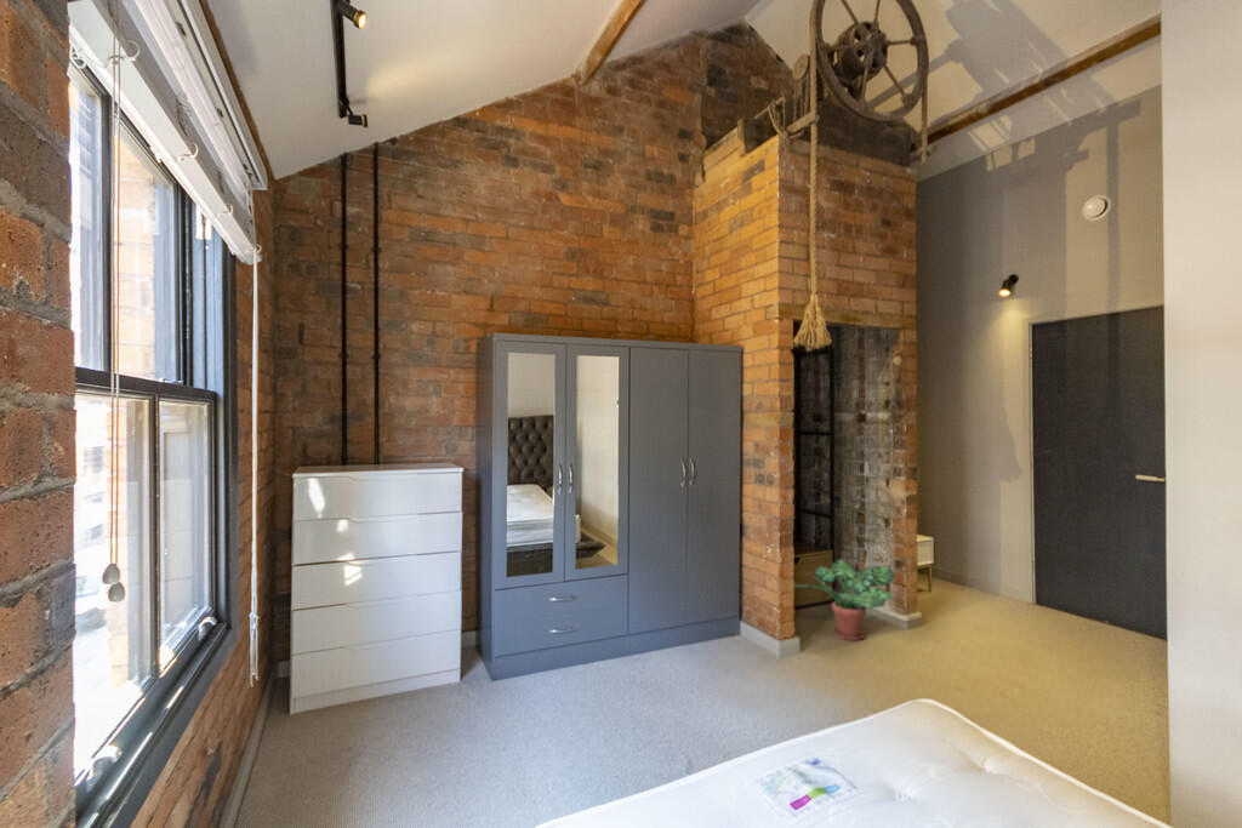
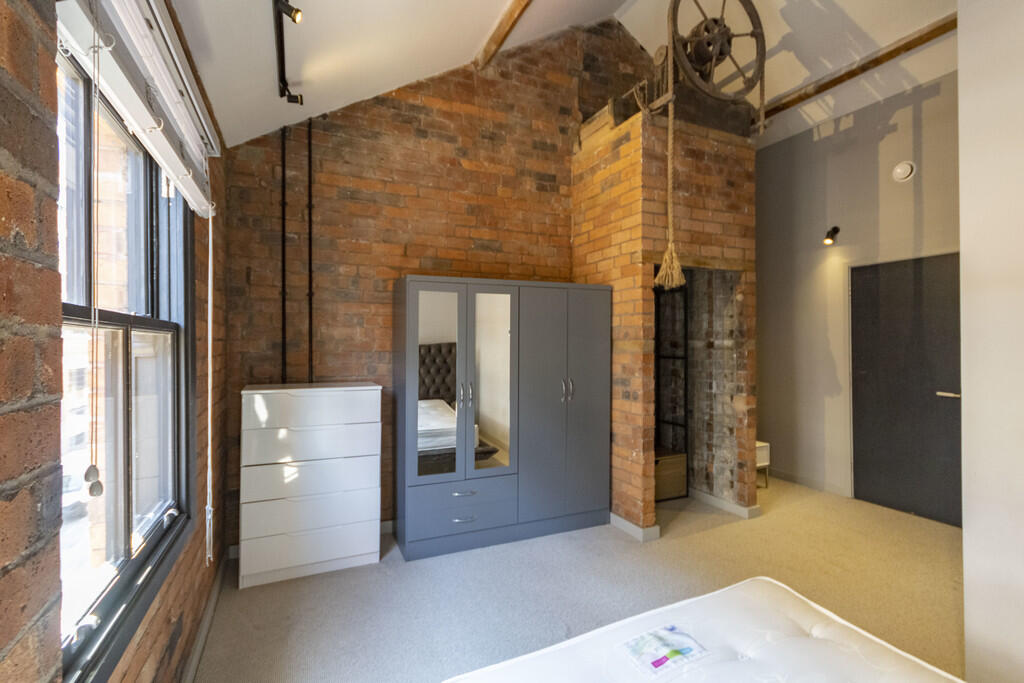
- potted plant [793,558,896,641]
